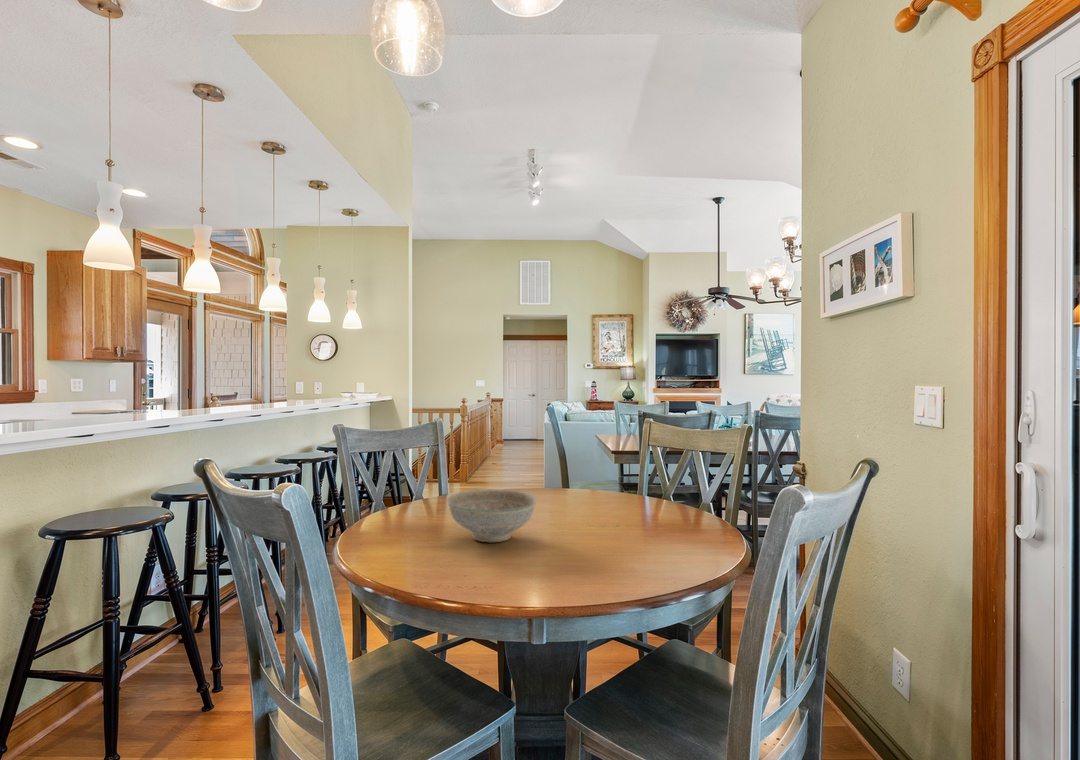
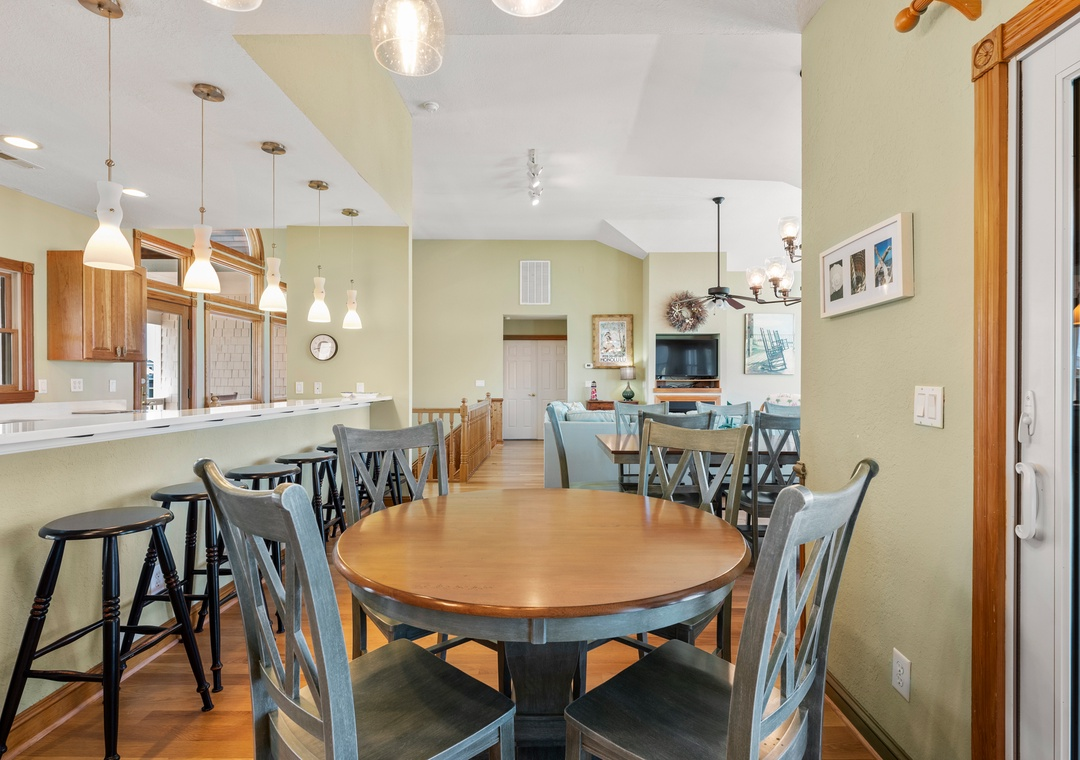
- decorative bowl [446,488,538,543]
